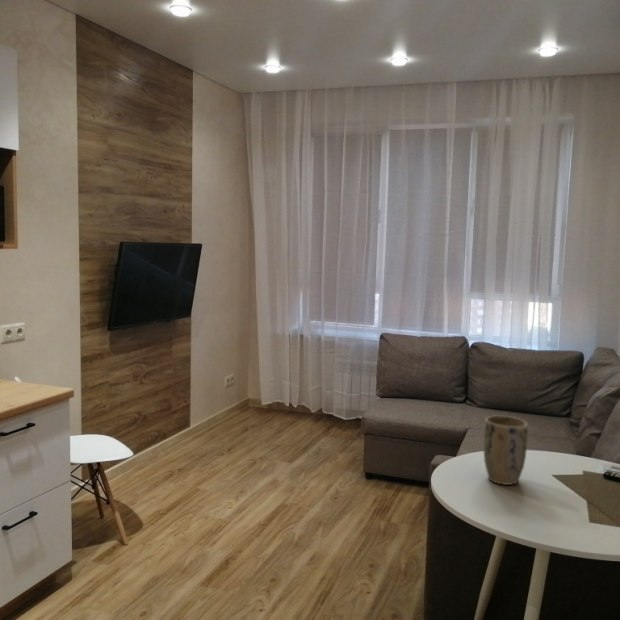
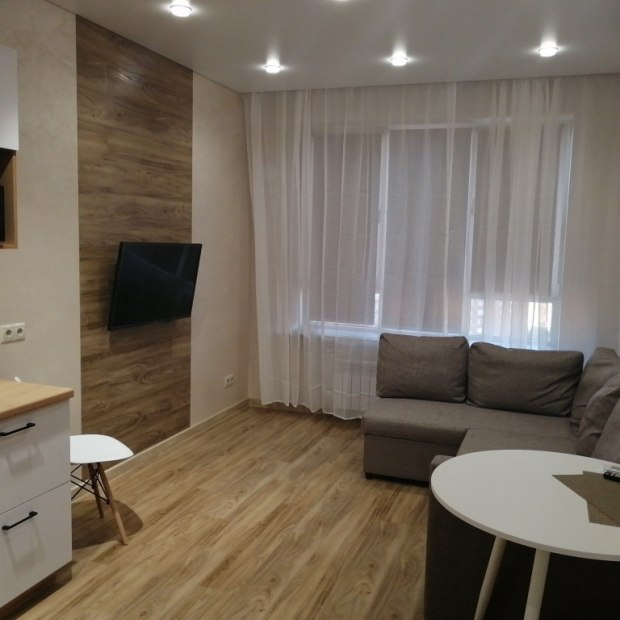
- plant pot [483,415,529,486]
